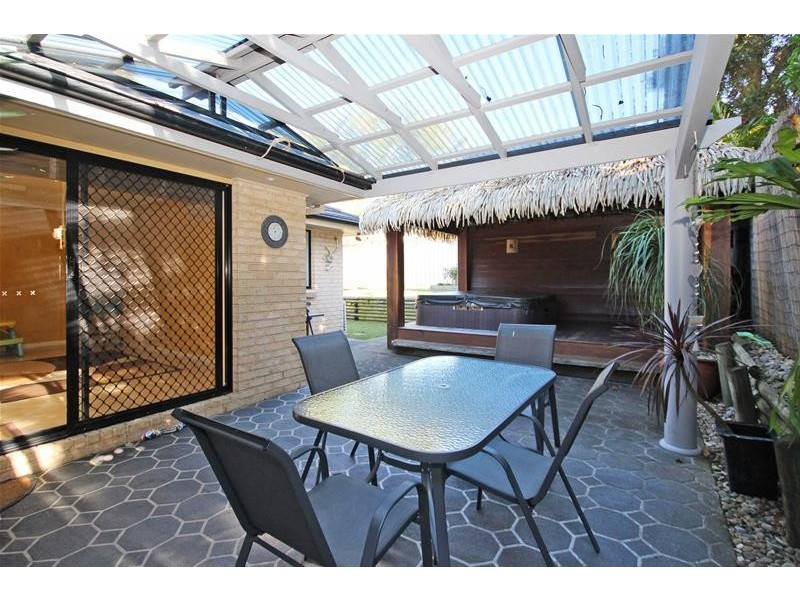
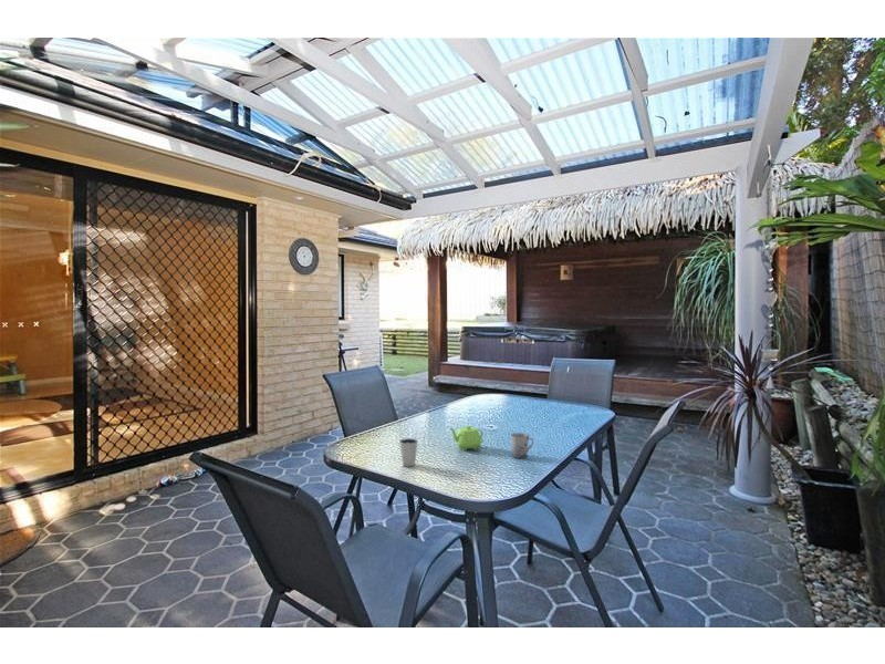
+ teapot [449,425,485,452]
+ dixie cup [398,437,419,467]
+ cup [510,432,534,459]
